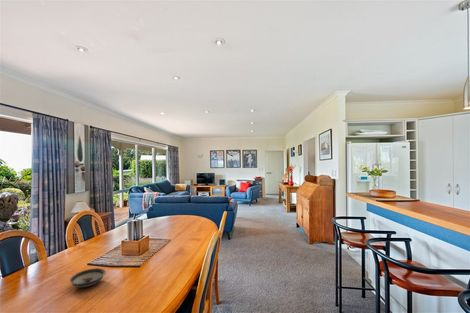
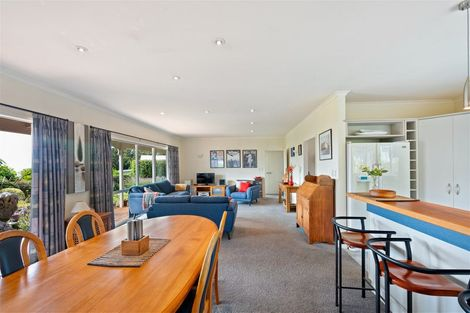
- saucer [69,267,107,288]
